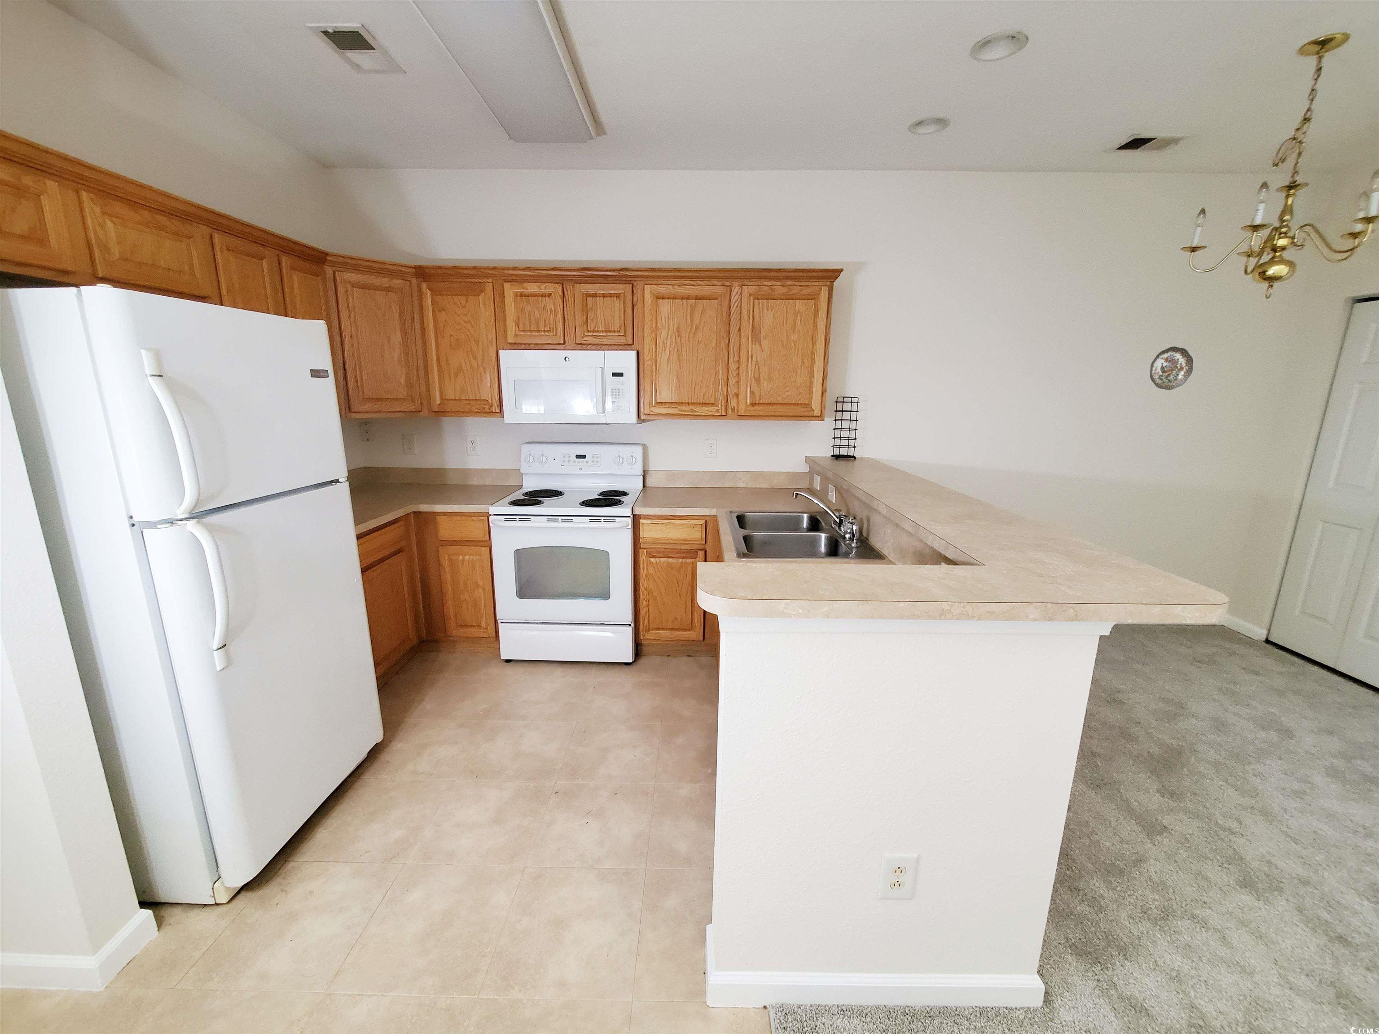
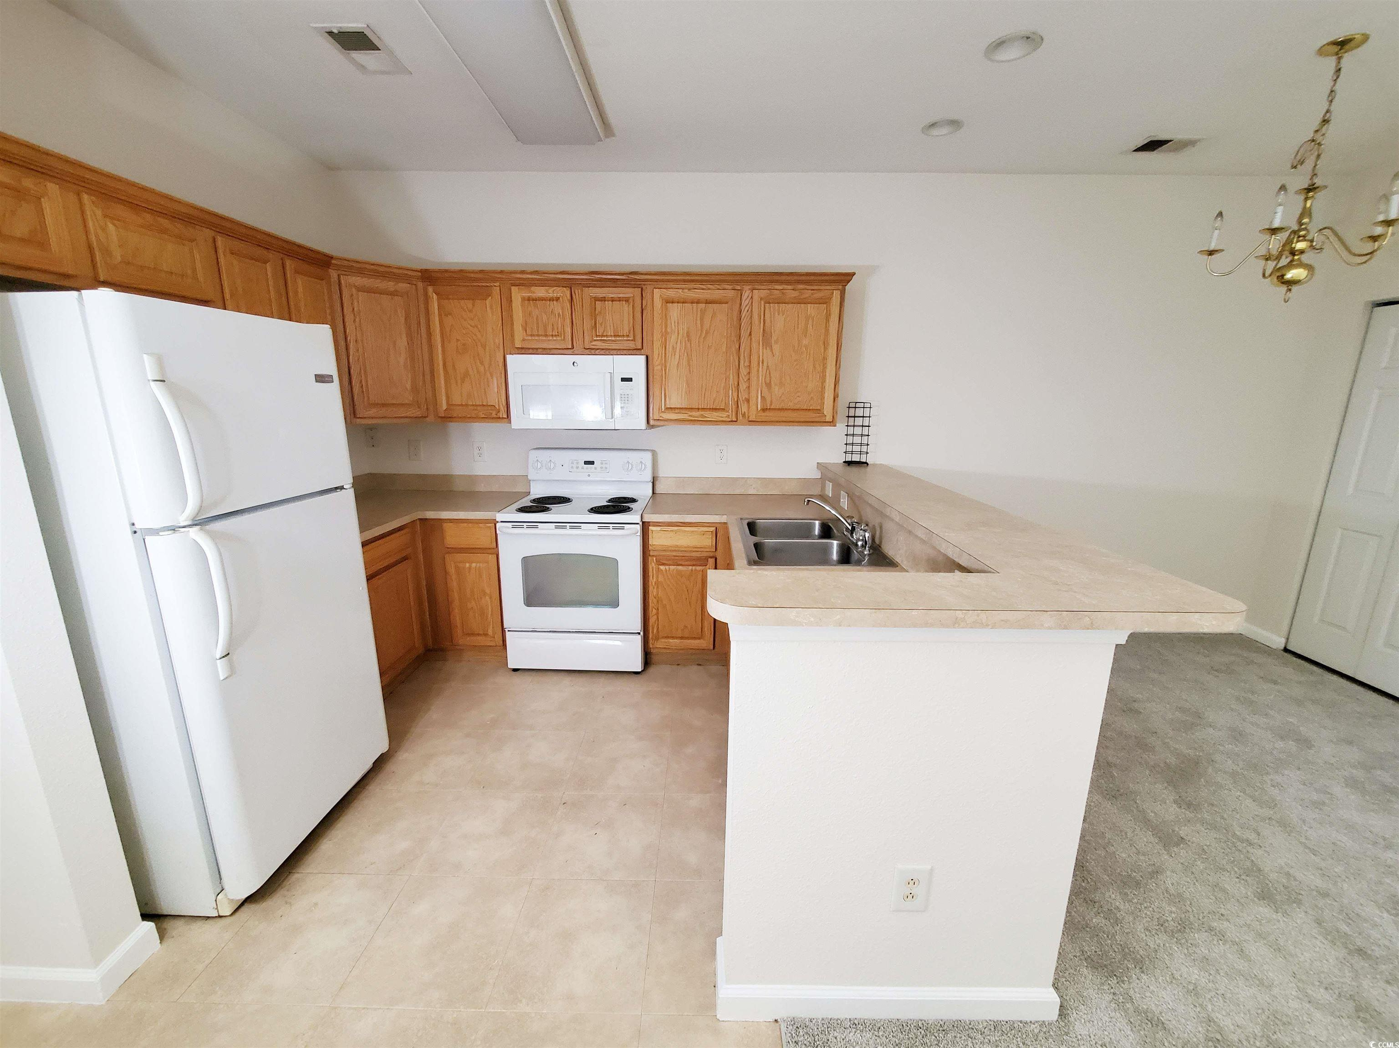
- decorative plate [1150,346,1193,390]
